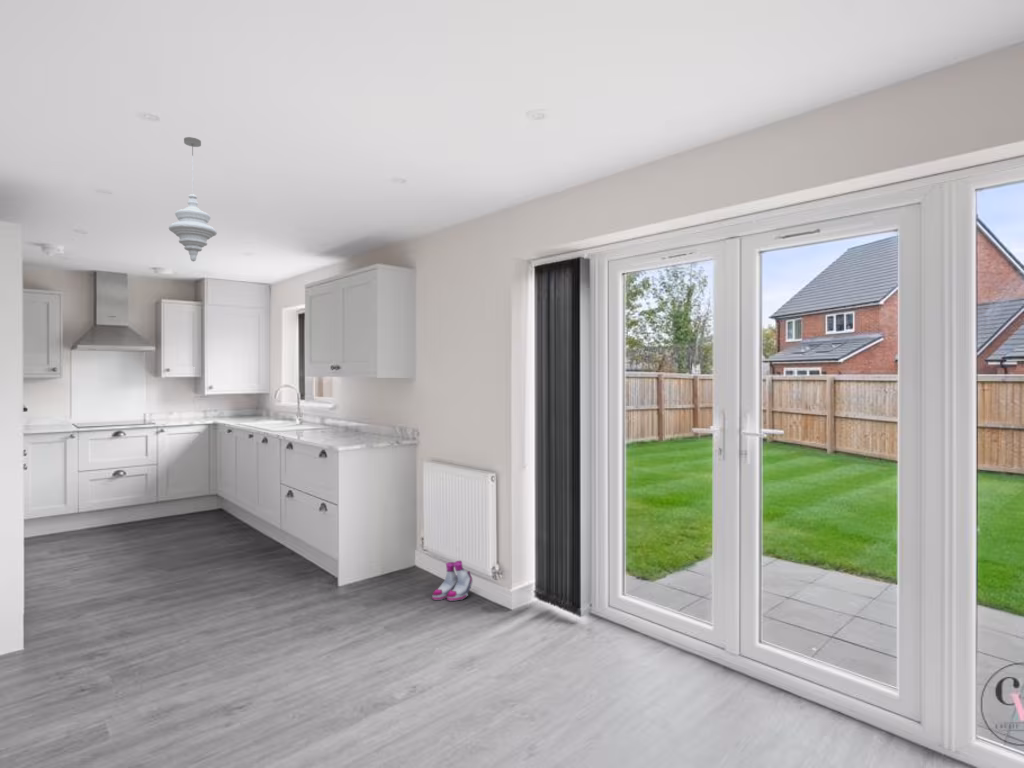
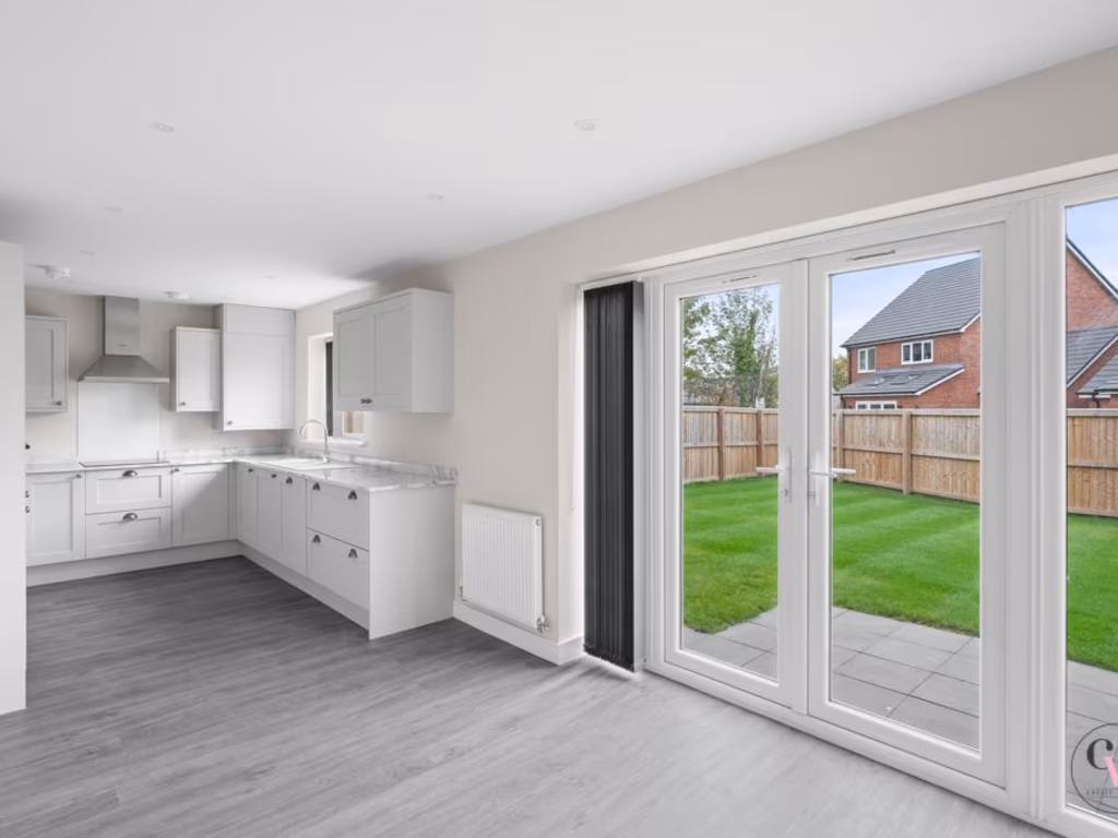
- boots [431,559,474,602]
- pendant light [168,136,218,262]
